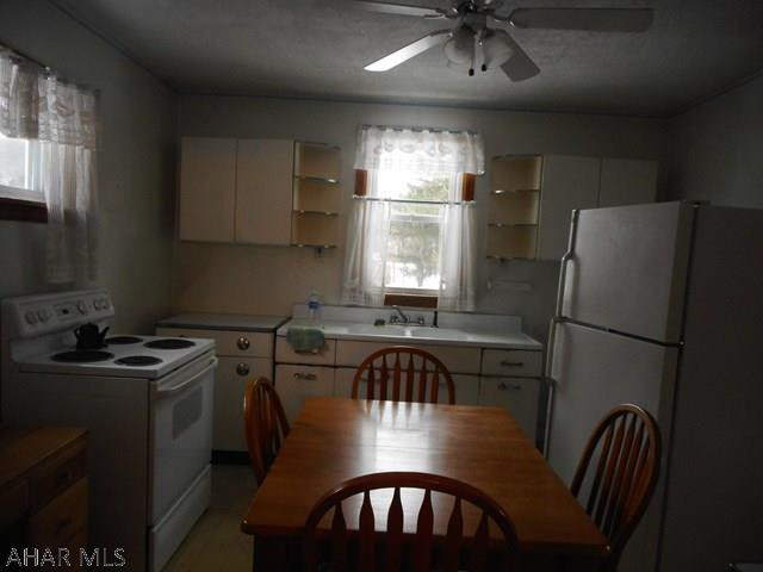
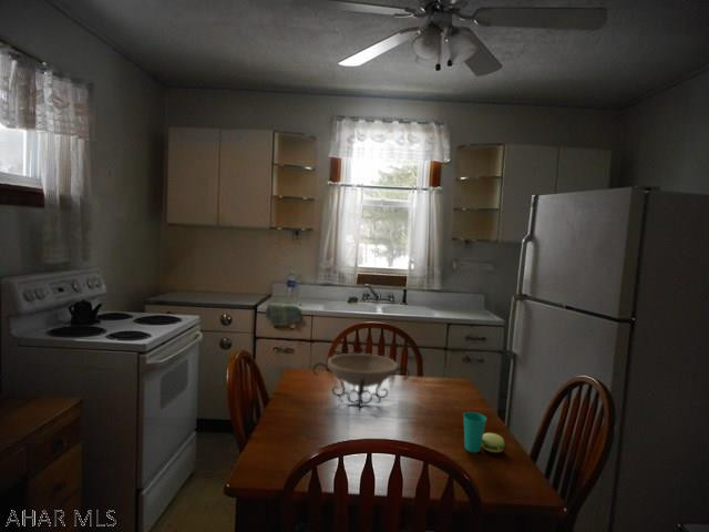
+ cup [462,411,506,453]
+ decorative bowl [311,352,411,411]
